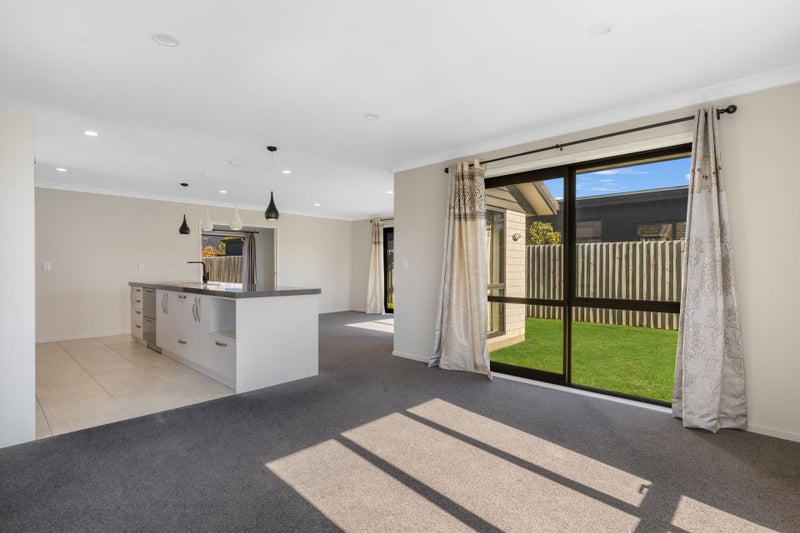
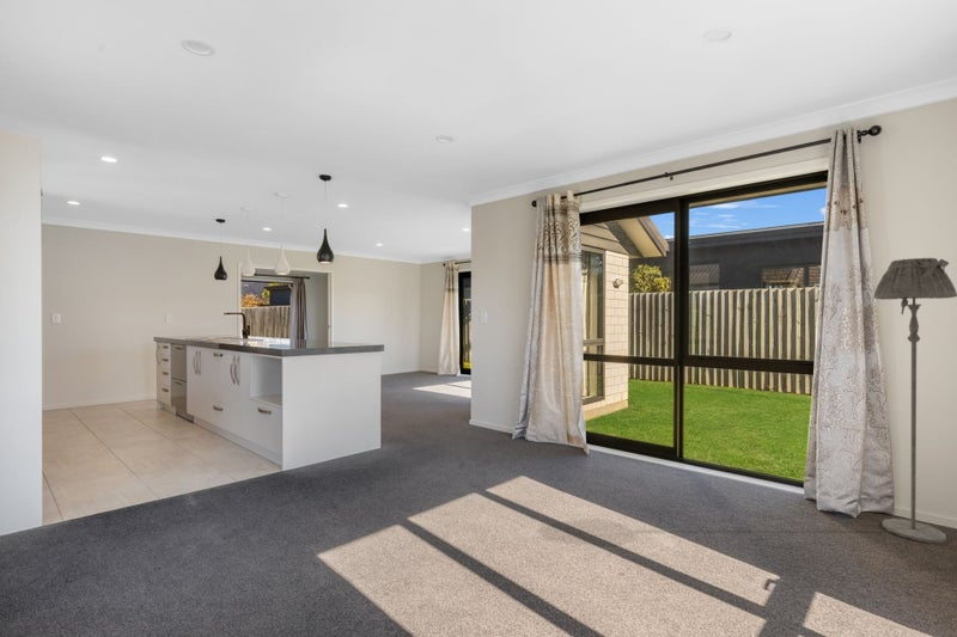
+ floor lamp [872,257,957,544]
